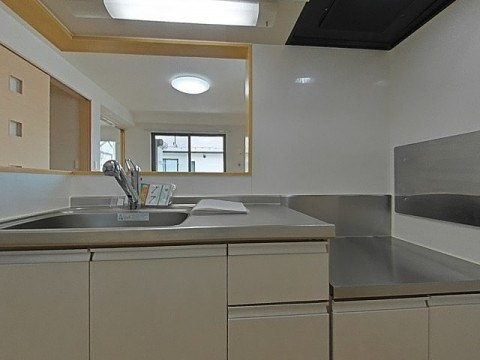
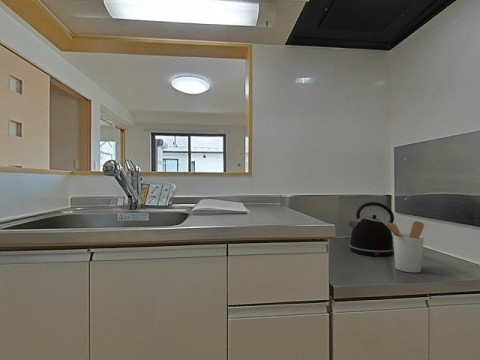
+ kettle [346,201,395,257]
+ utensil holder [381,220,425,274]
